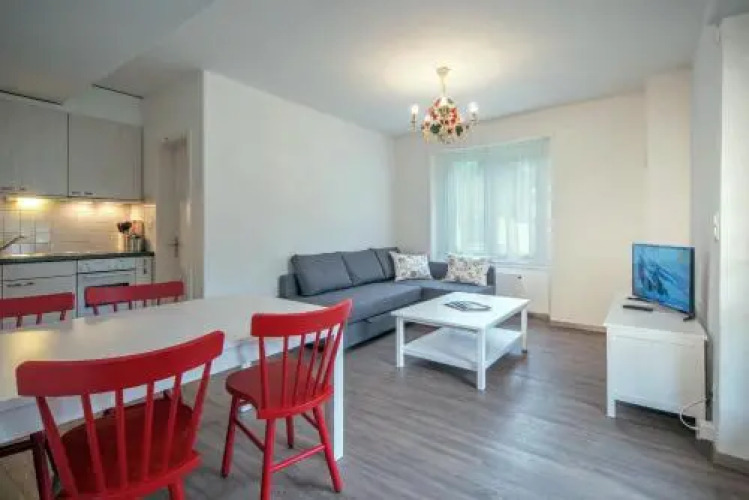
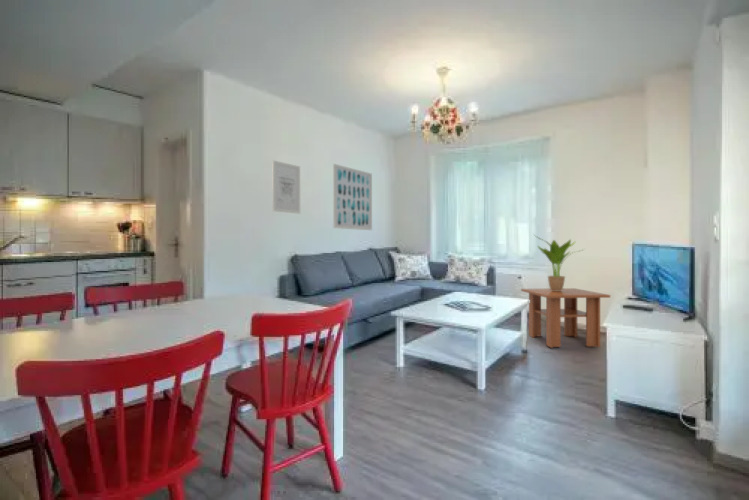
+ wall art [332,163,373,231]
+ wall art [271,159,301,215]
+ potted plant [532,232,587,291]
+ coffee table [520,287,611,349]
